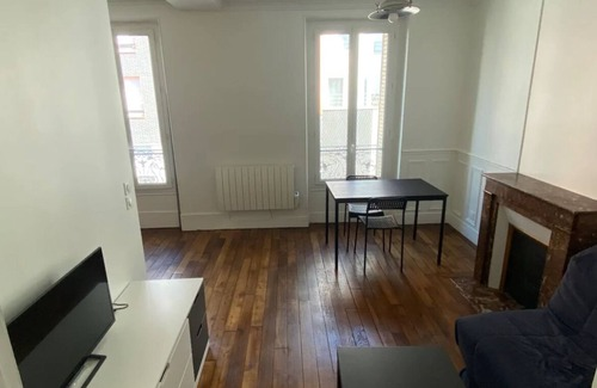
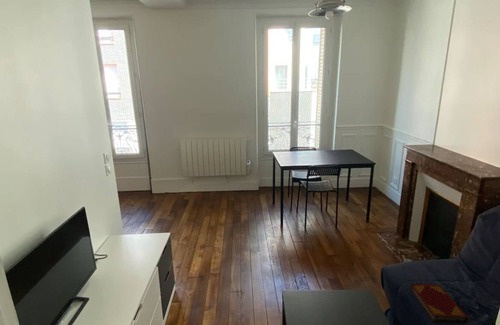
+ hardback book [409,283,469,324]
